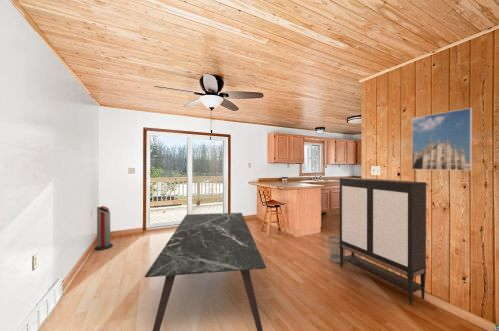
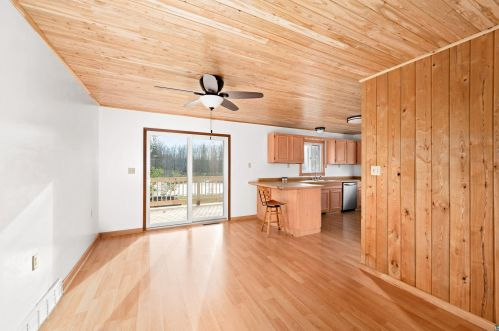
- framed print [411,107,473,172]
- dining table [144,212,267,331]
- storage cabinet [338,177,428,306]
- air purifier [93,205,114,251]
- wastebasket [327,235,346,264]
